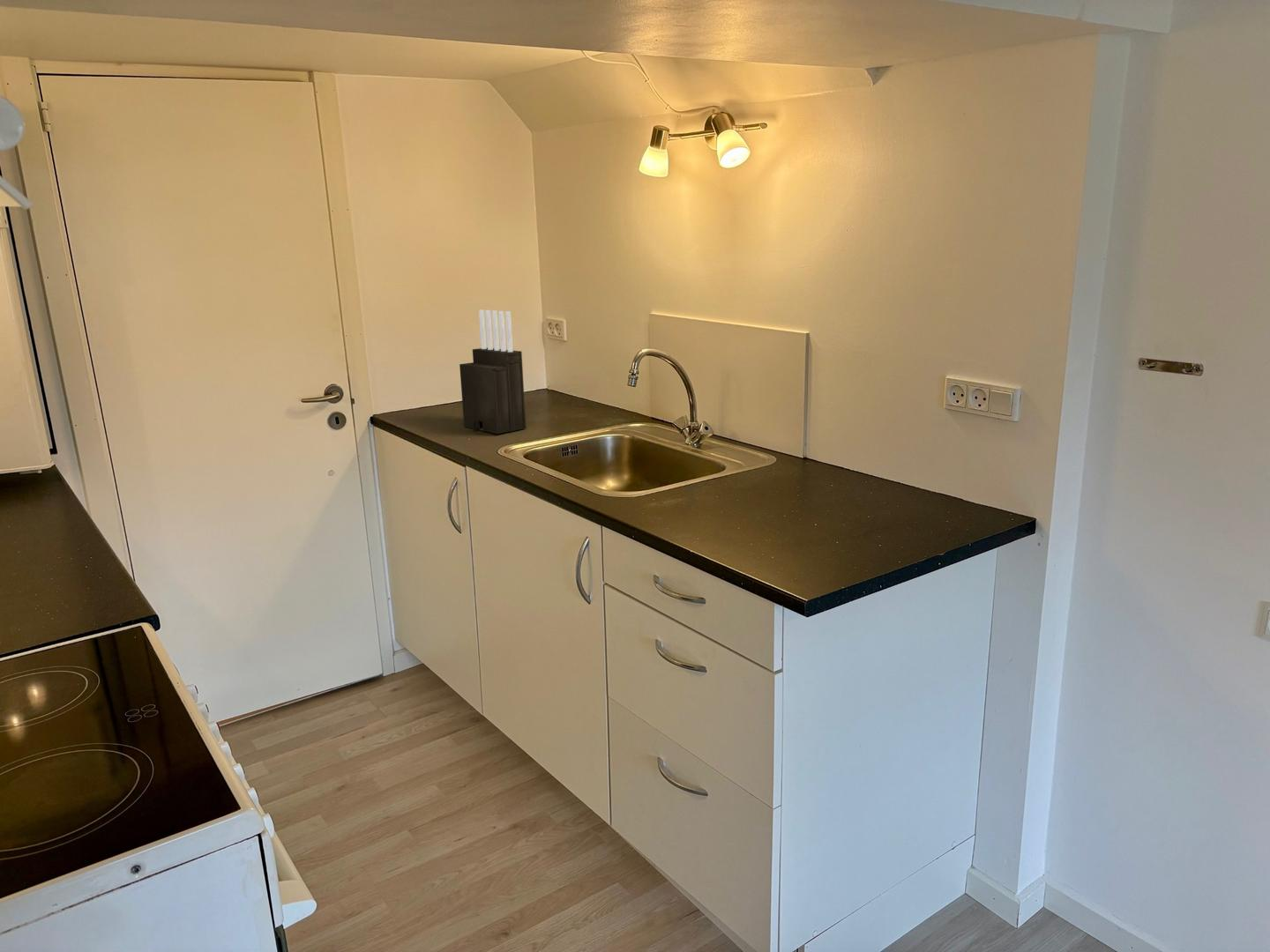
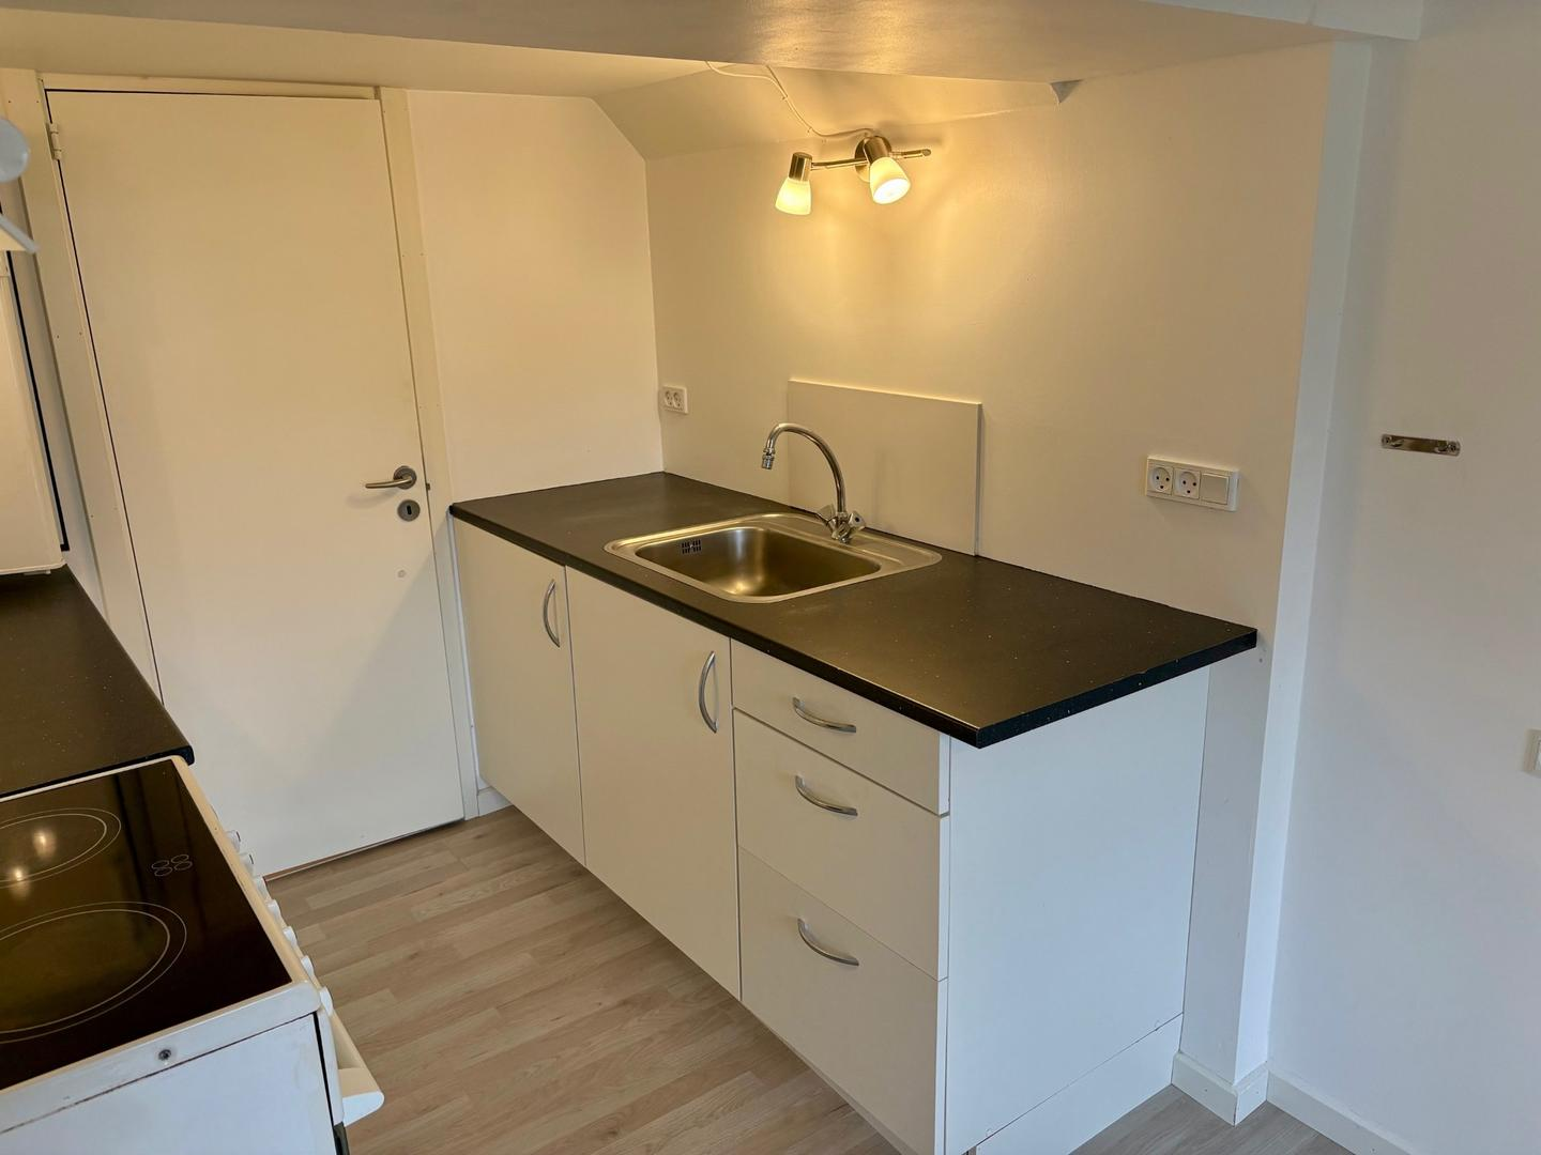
- knife block [459,309,527,435]
